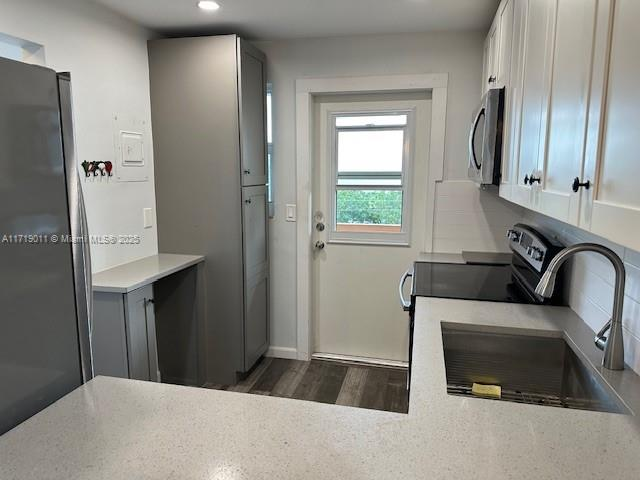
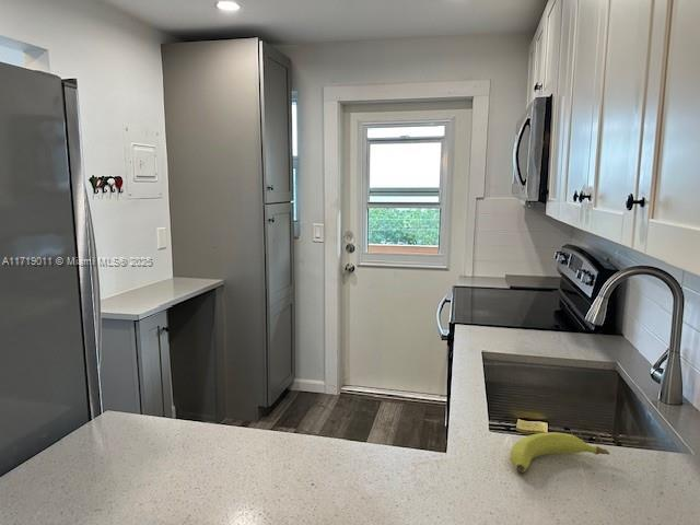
+ fruit [510,431,610,474]
